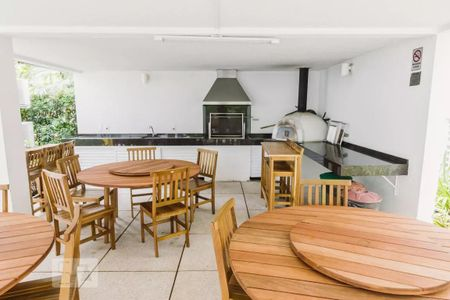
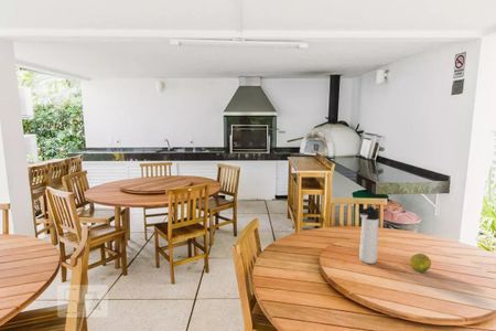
+ fruit [409,253,432,273]
+ thermos bottle [357,205,380,265]
